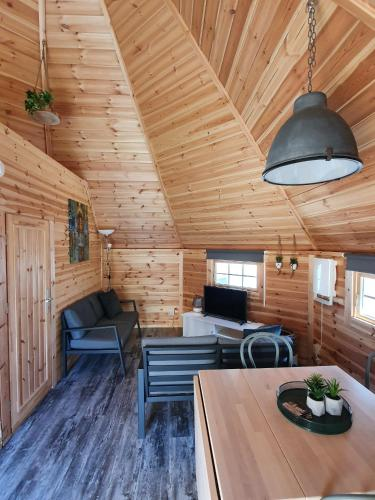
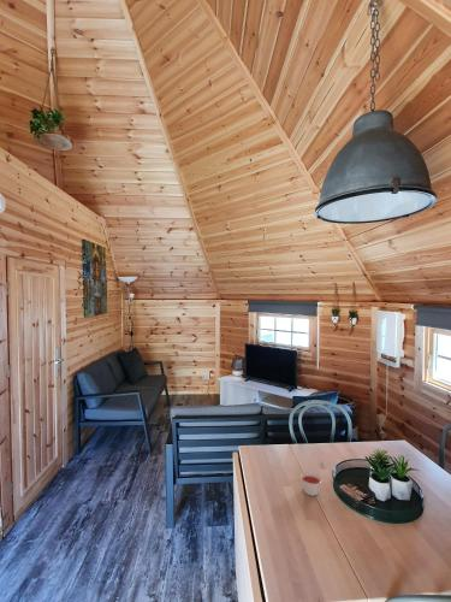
+ candle [299,471,322,497]
